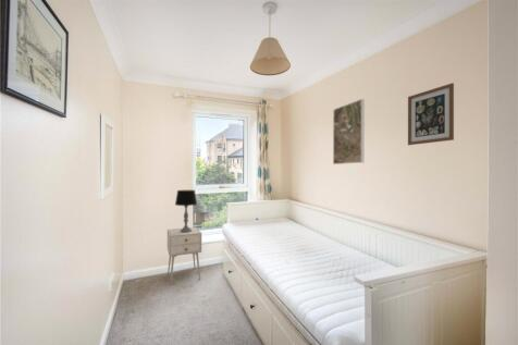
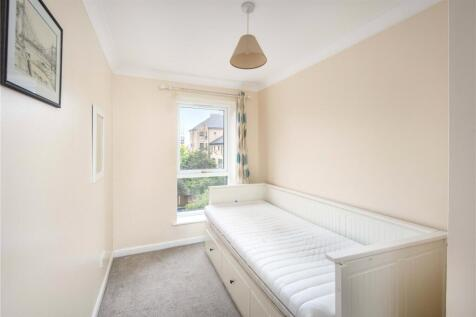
- wall art [407,82,455,146]
- table lamp [174,189,198,233]
- nightstand [166,226,202,286]
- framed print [332,98,366,165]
